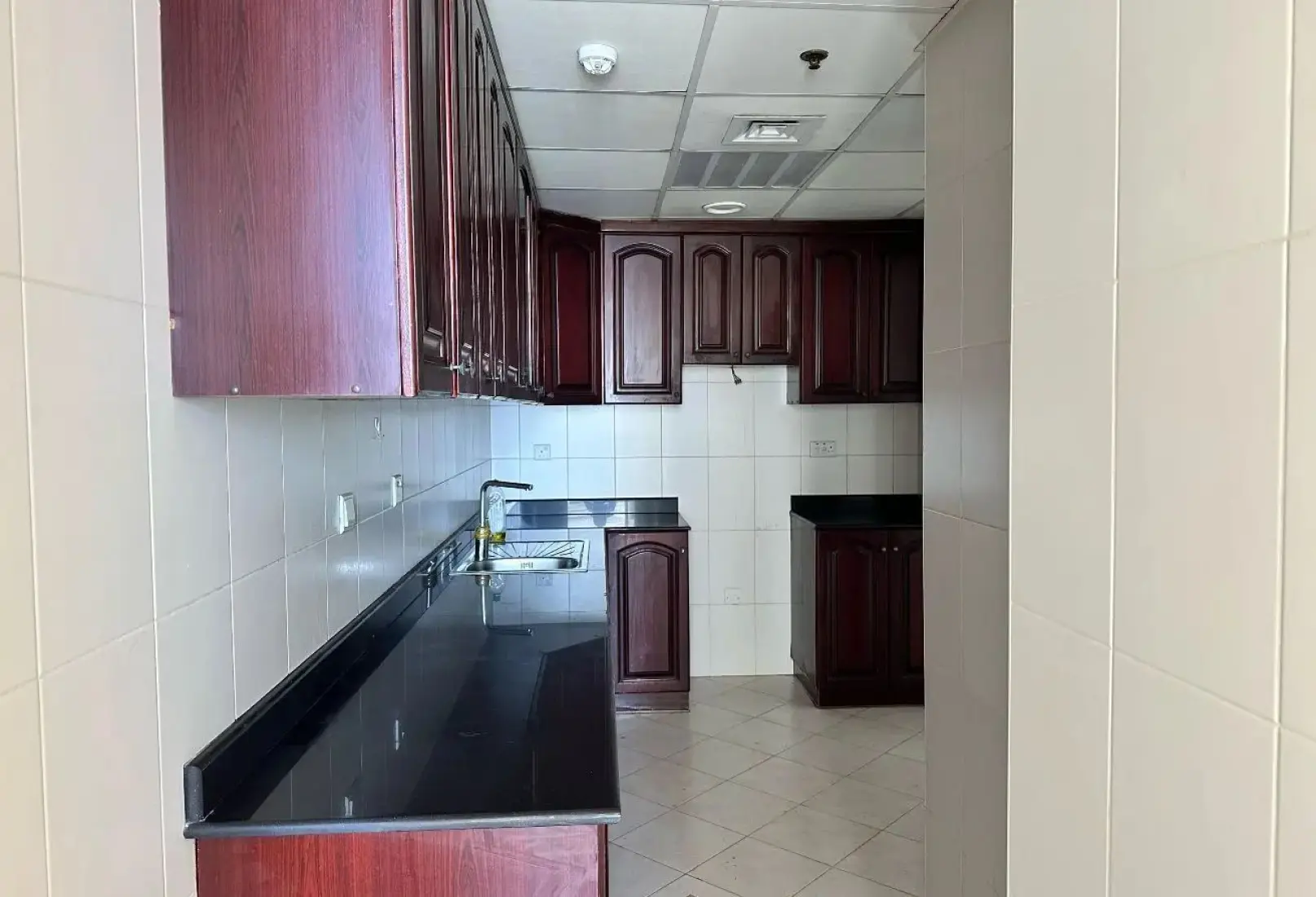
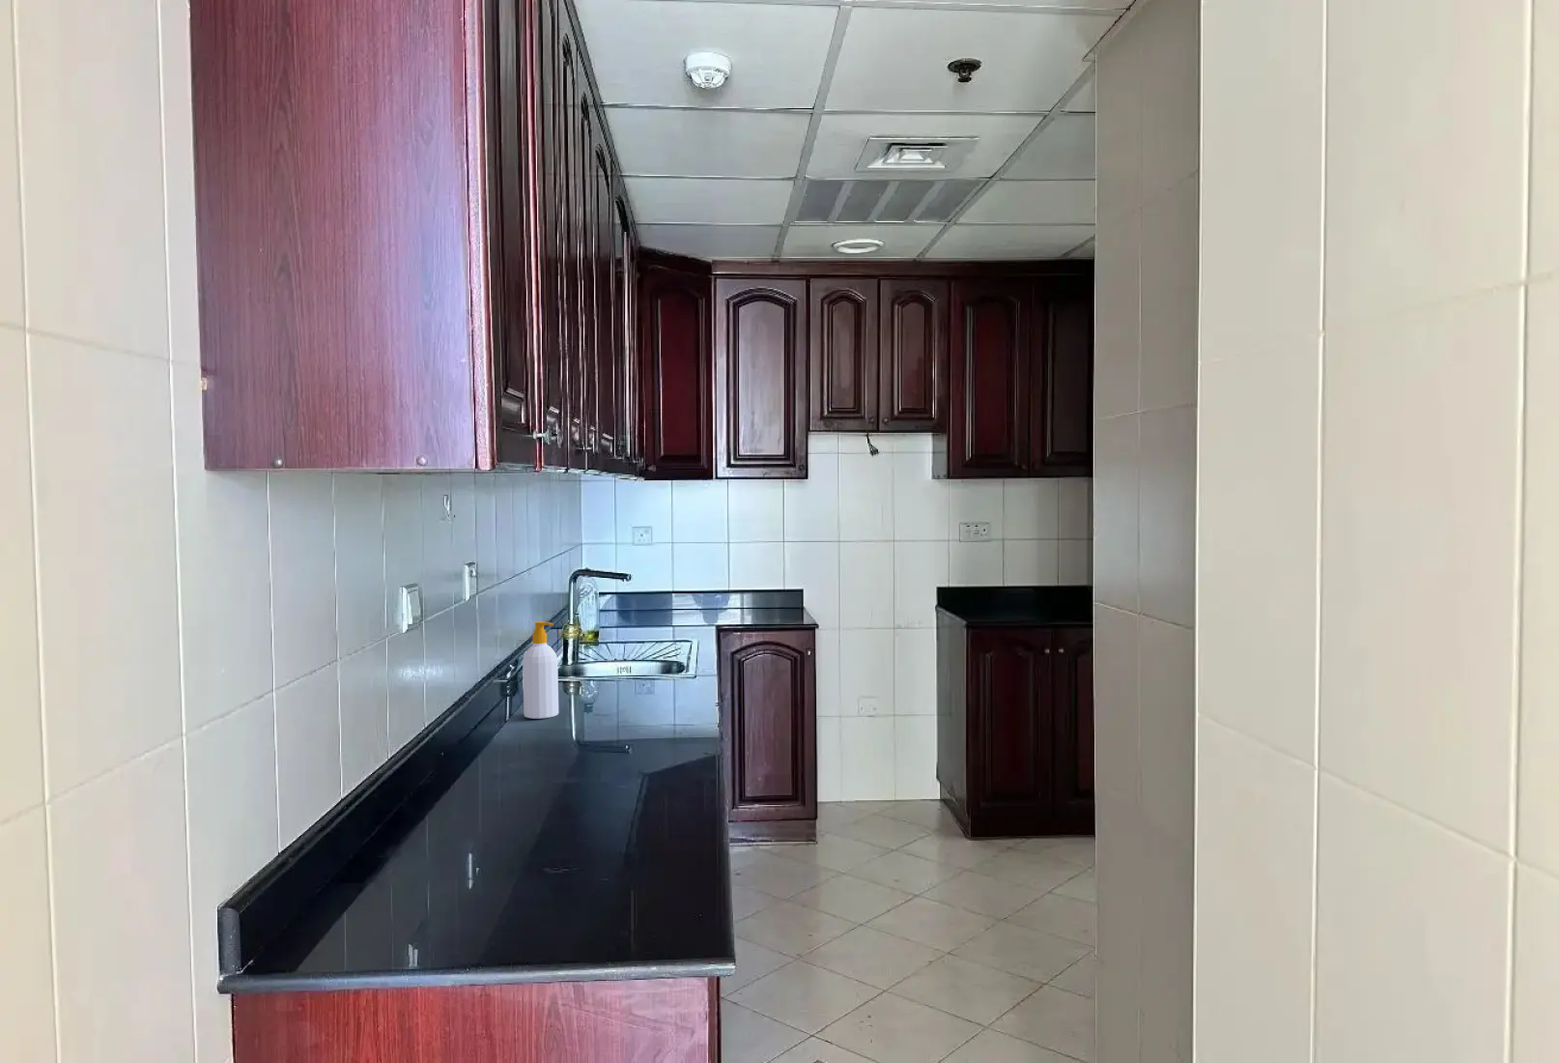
+ soap bottle [521,621,559,721]
